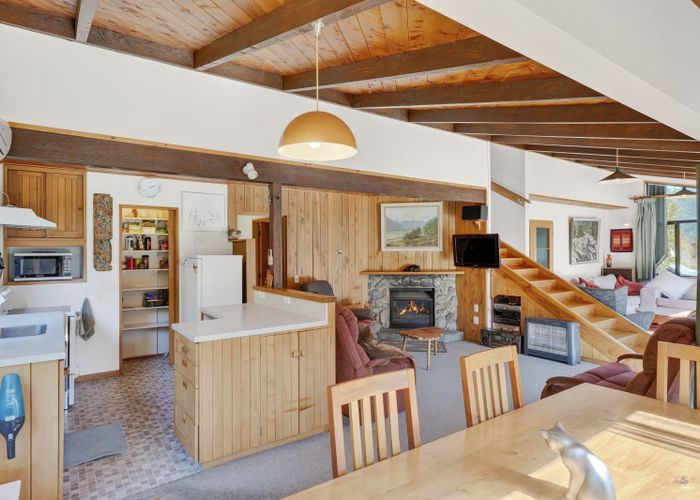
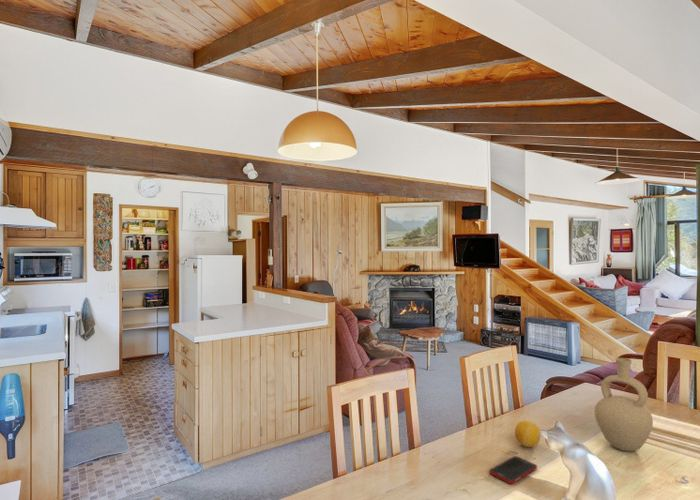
+ fruit [514,419,541,448]
+ cell phone [488,455,538,485]
+ vase [594,357,654,452]
